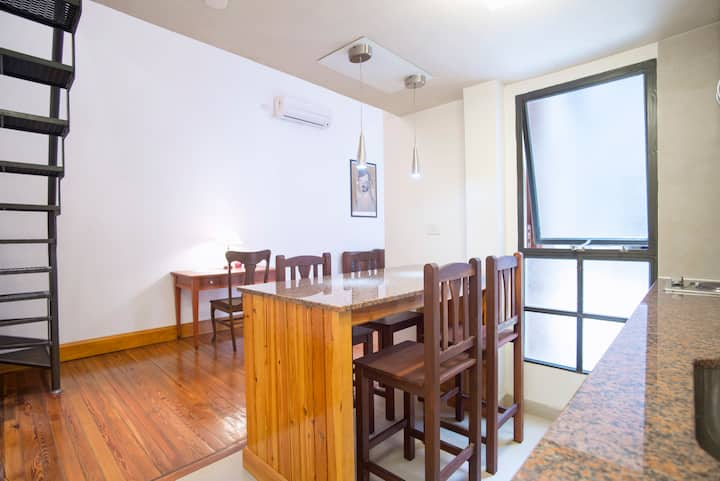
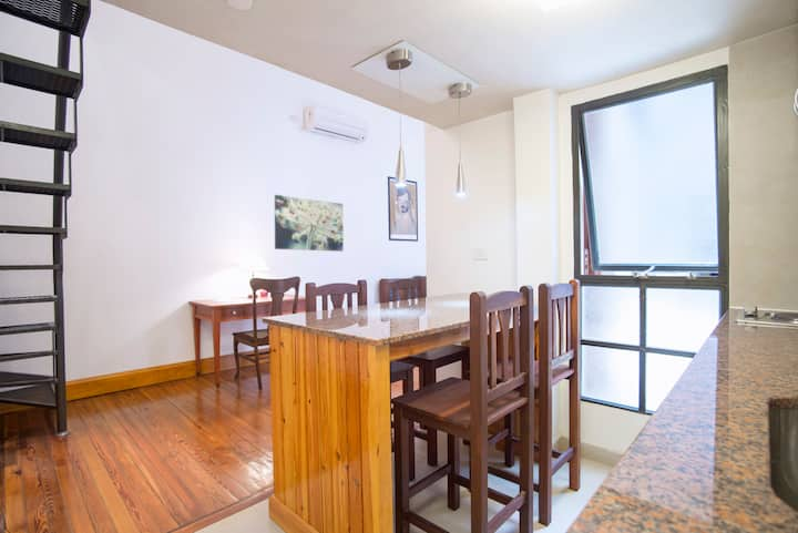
+ wall art [274,194,345,253]
